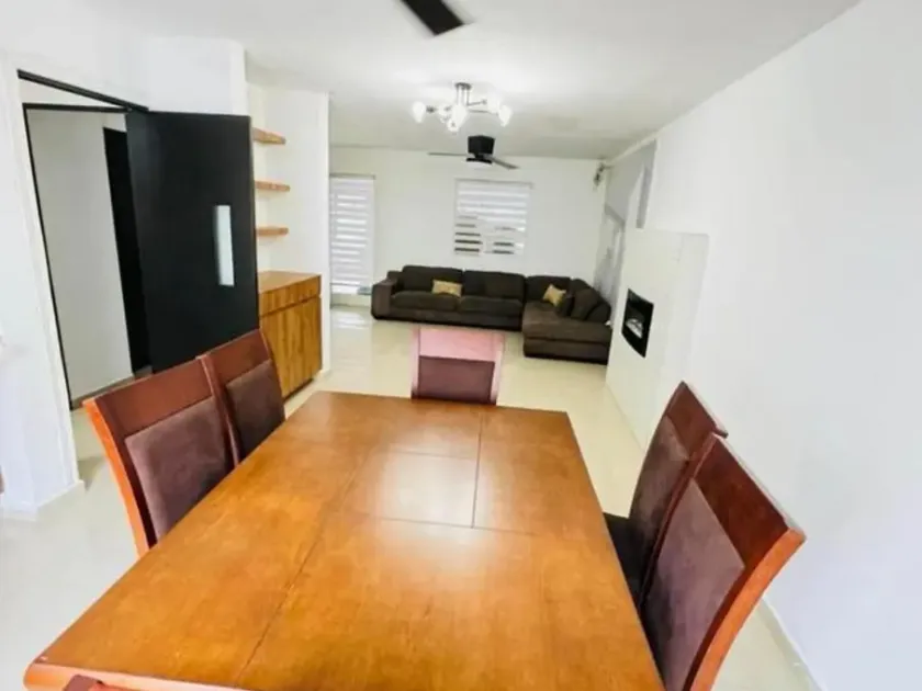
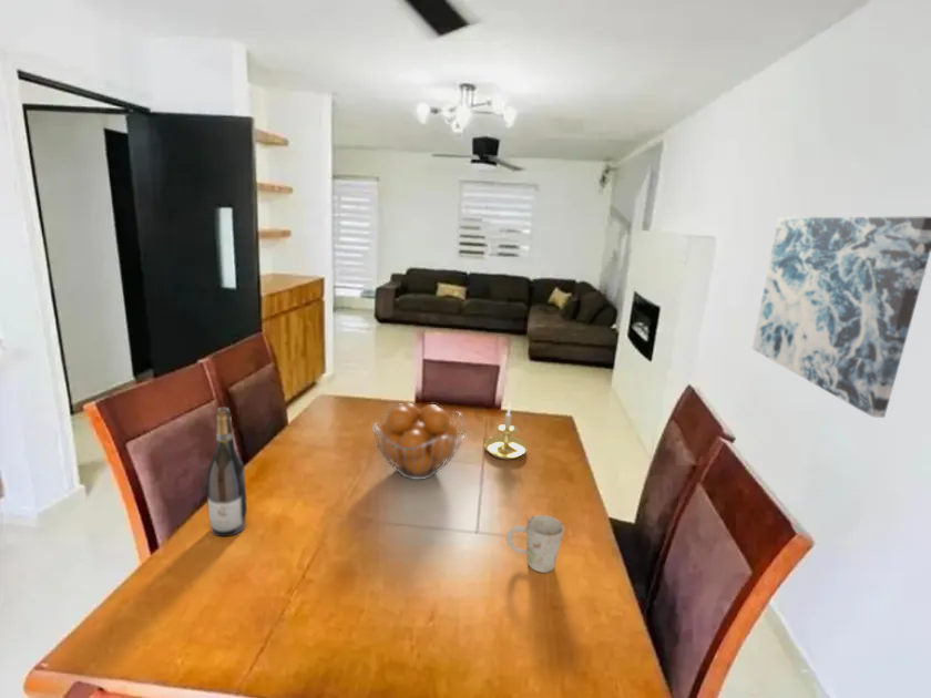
+ fruit basket [371,402,467,481]
+ wine bottle [206,407,248,537]
+ wall art [751,215,931,419]
+ candle holder [483,401,528,461]
+ mug [505,514,565,574]
